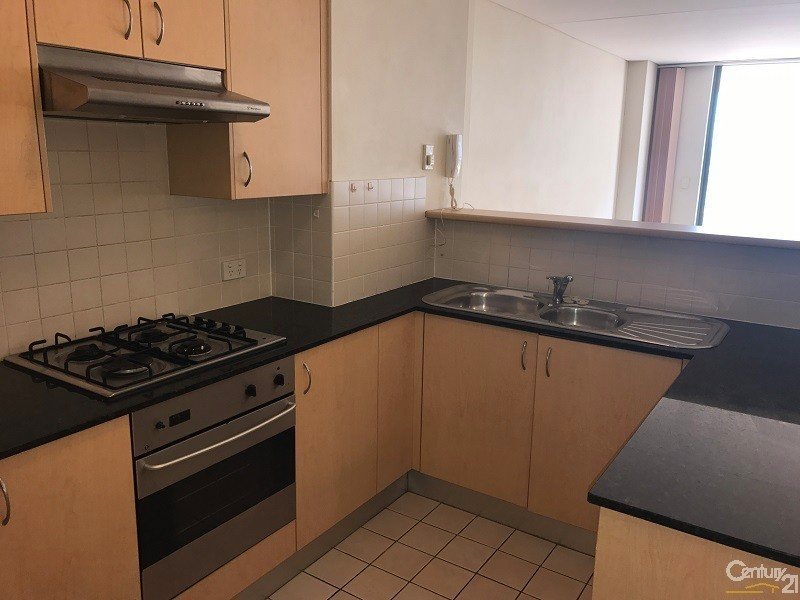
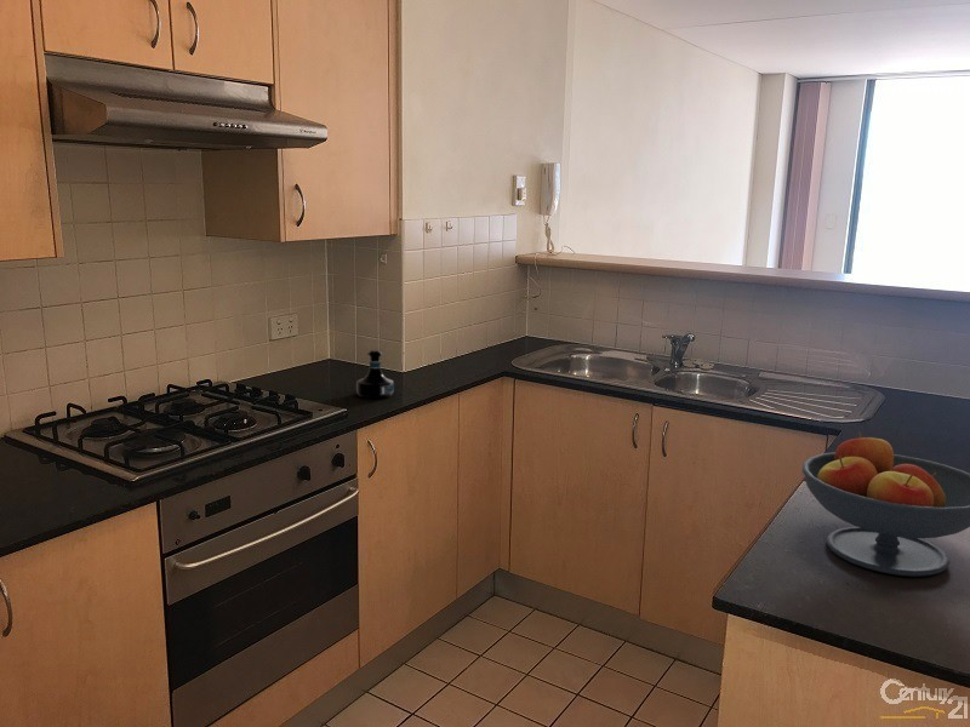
+ fruit bowl [801,431,970,578]
+ tequila bottle [355,349,395,400]
